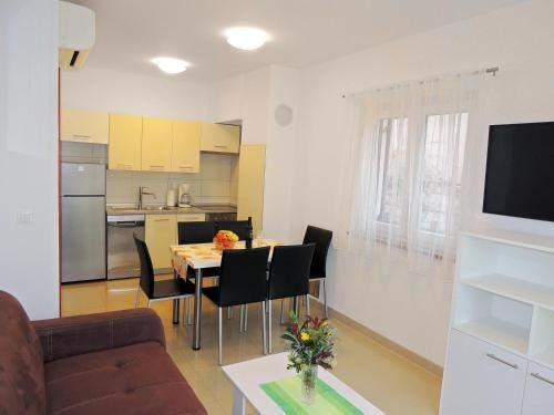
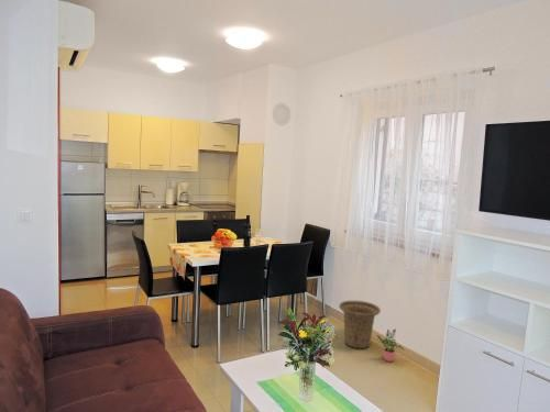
+ basket [338,300,382,349]
+ potted plant [375,329,406,363]
